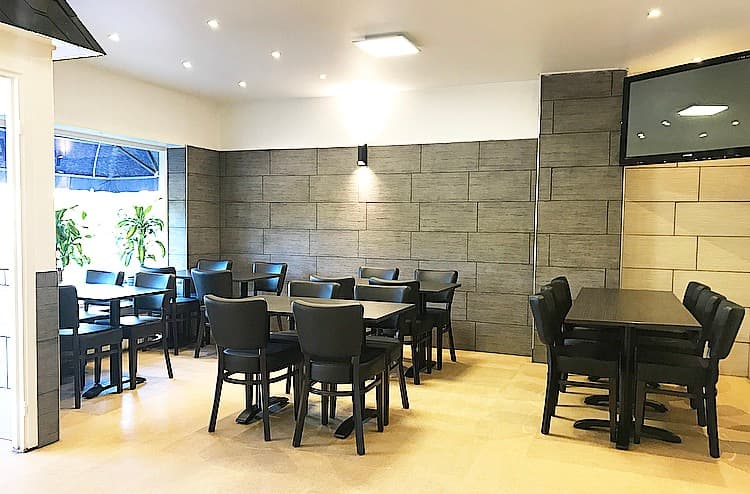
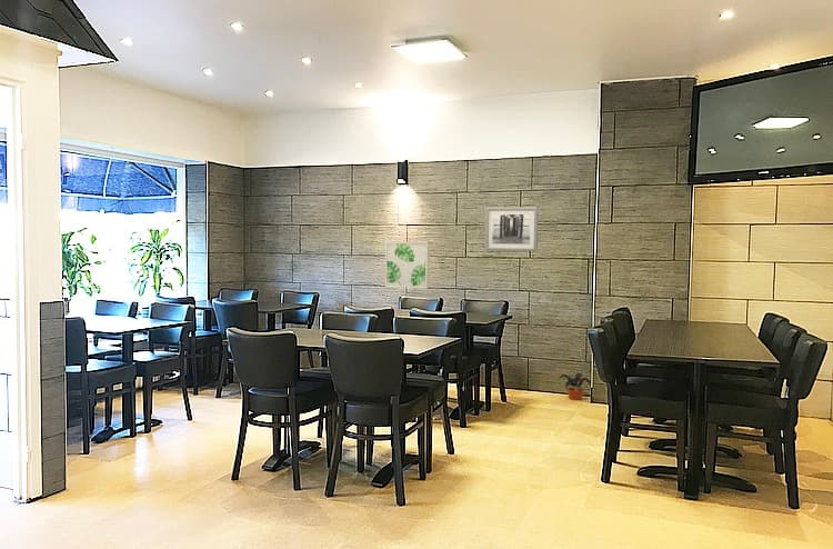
+ potted plant [558,372,592,401]
+ wall art [484,206,539,252]
+ wall art [384,241,430,290]
